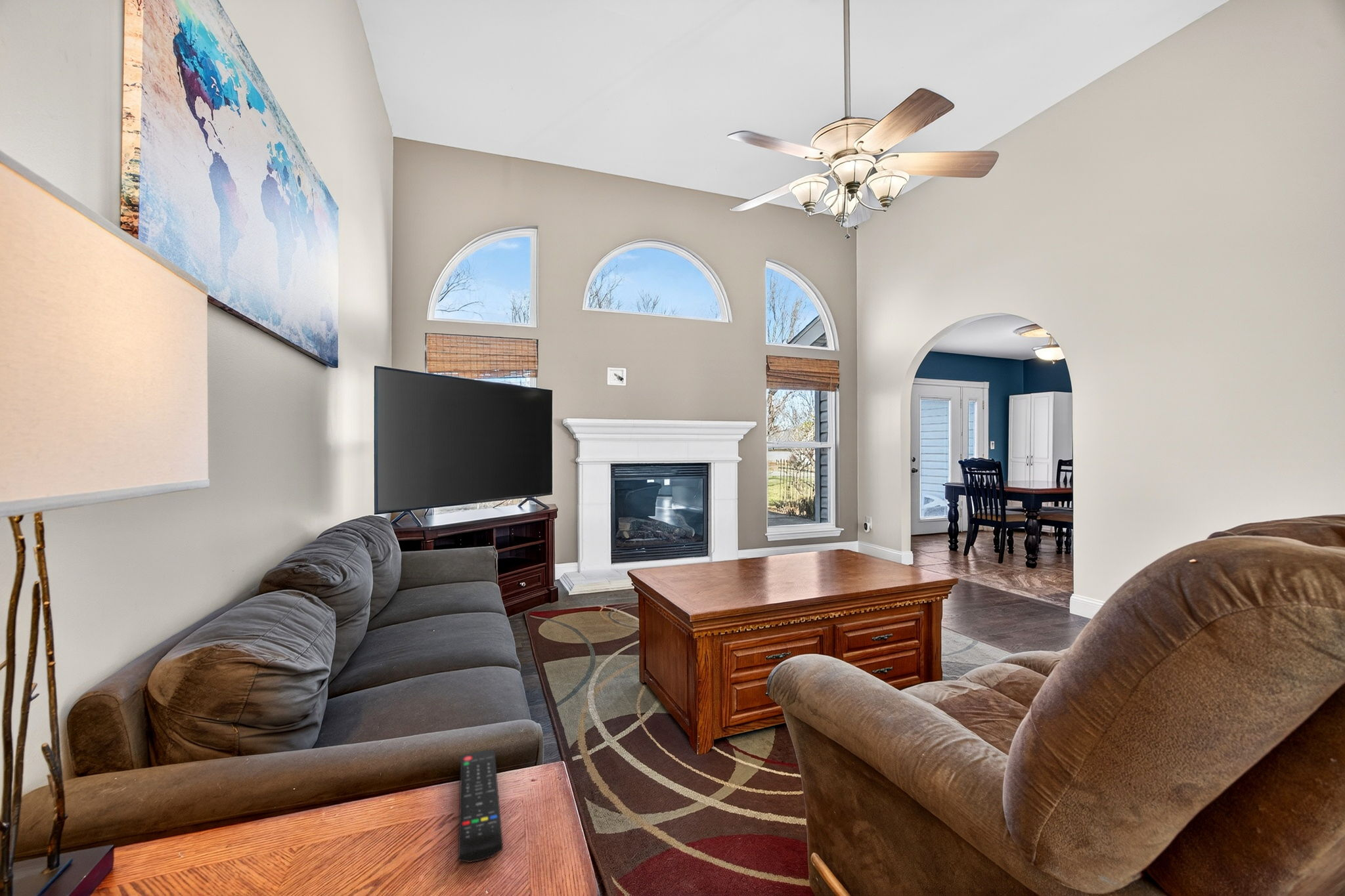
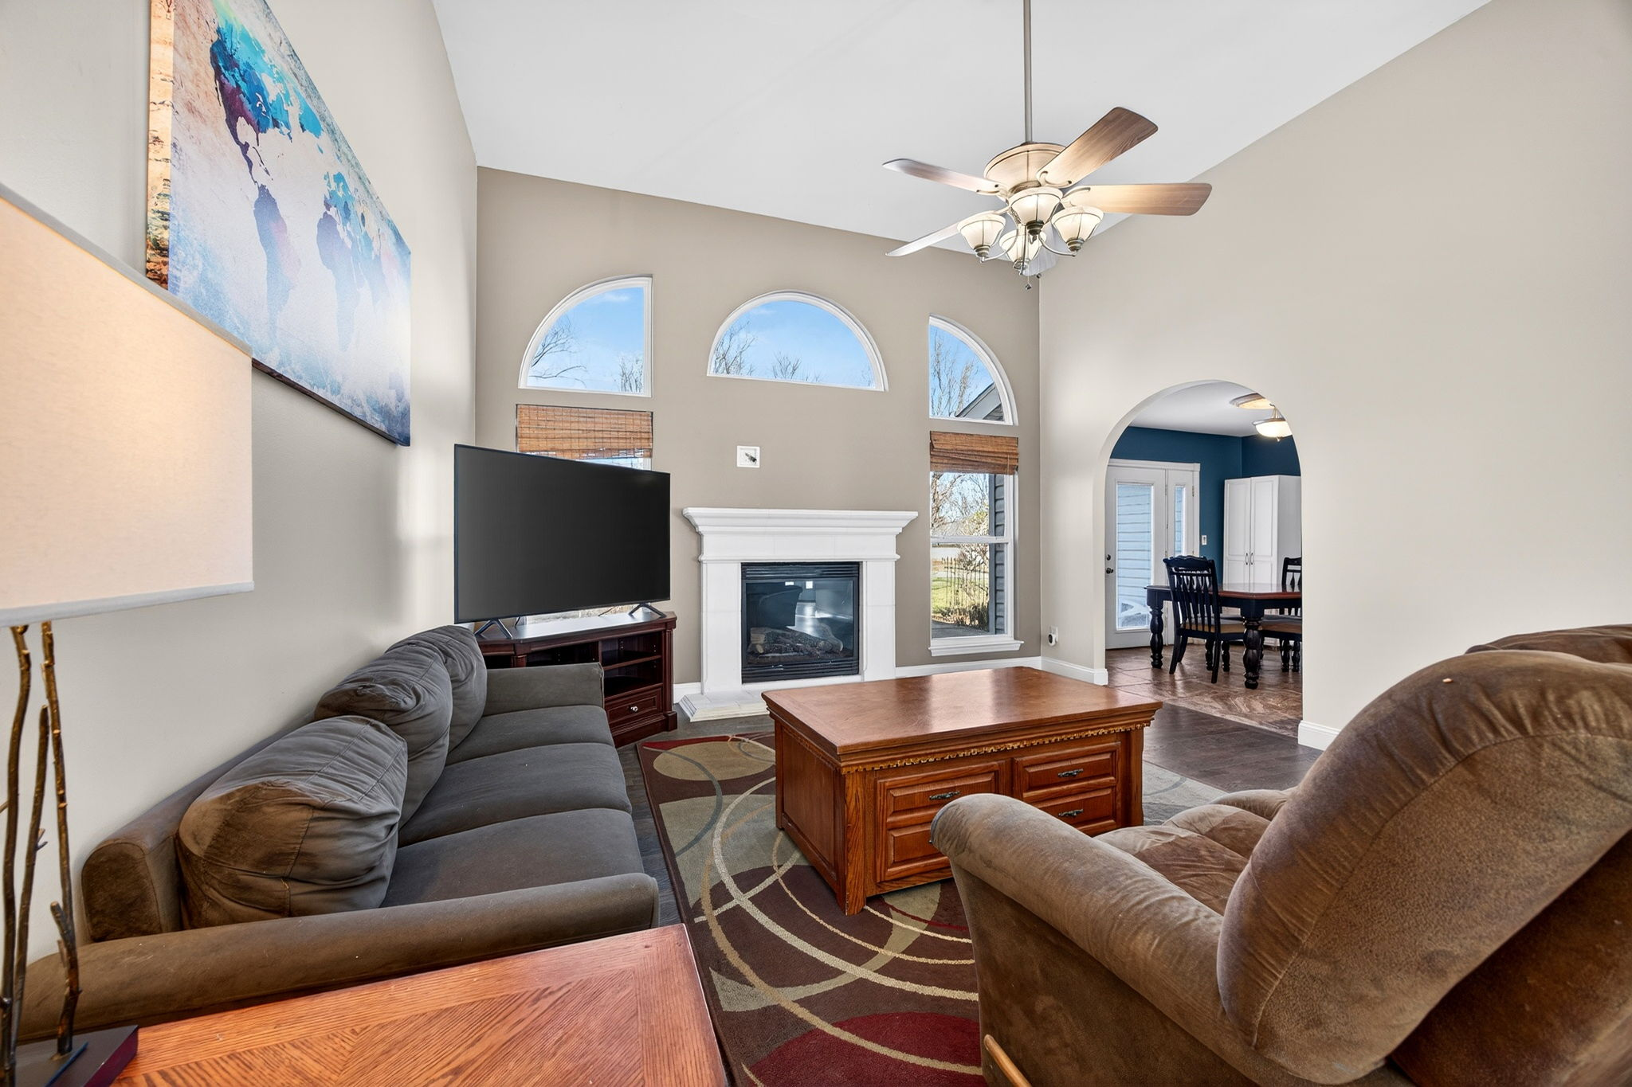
- remote control [458,750,504,863]
